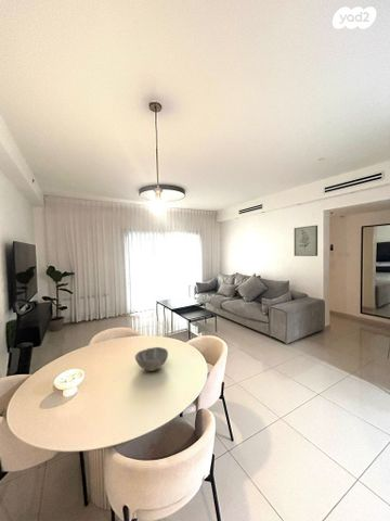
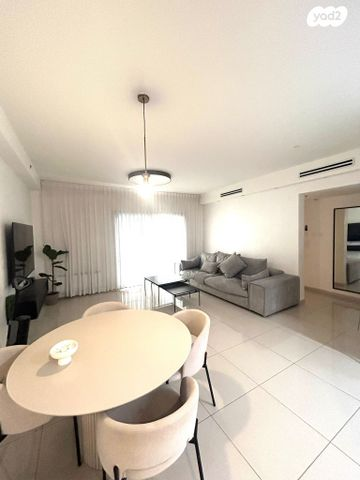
- wall art [294,225,318,257]
- bowl [134,346,169,372]
